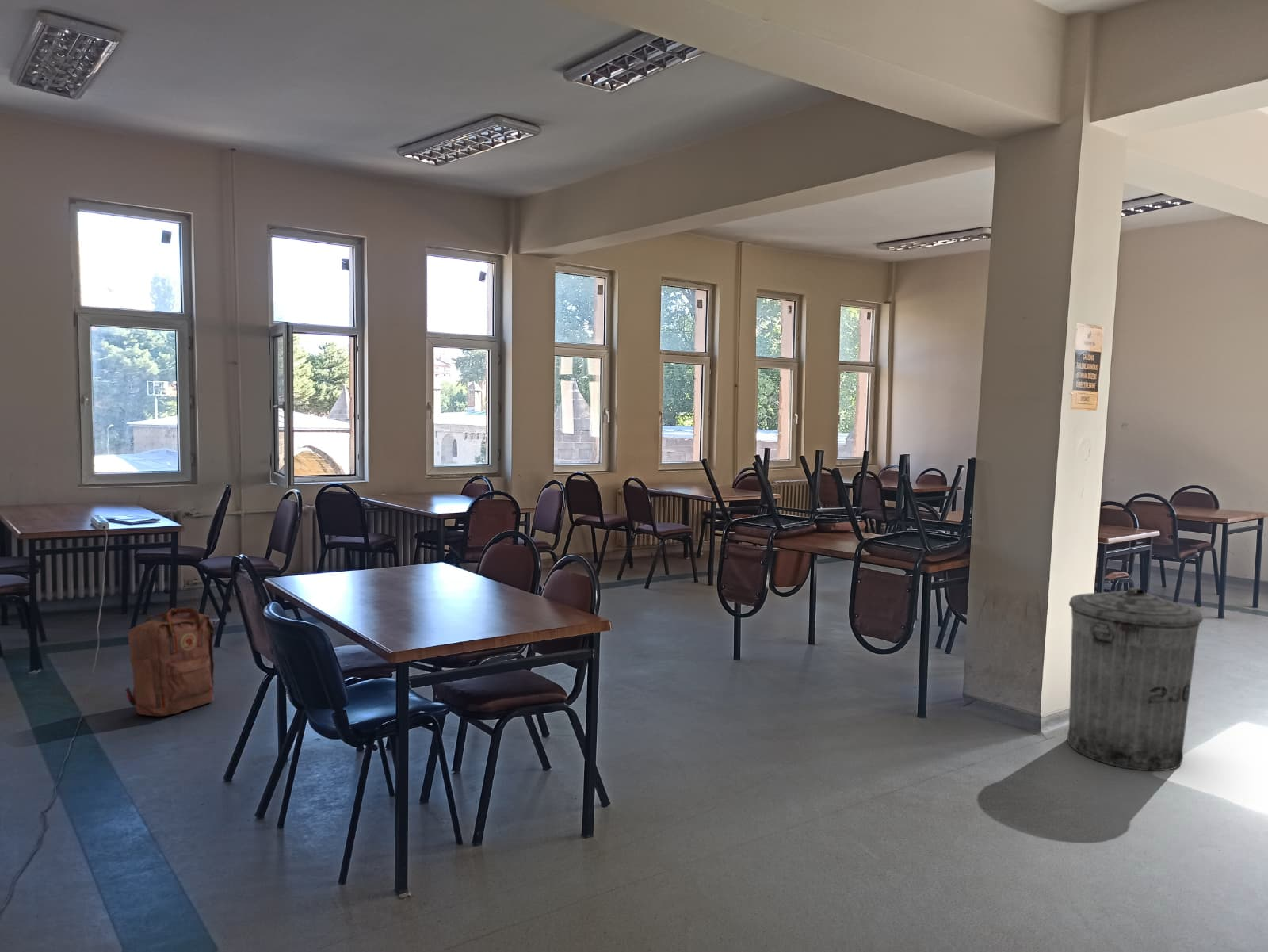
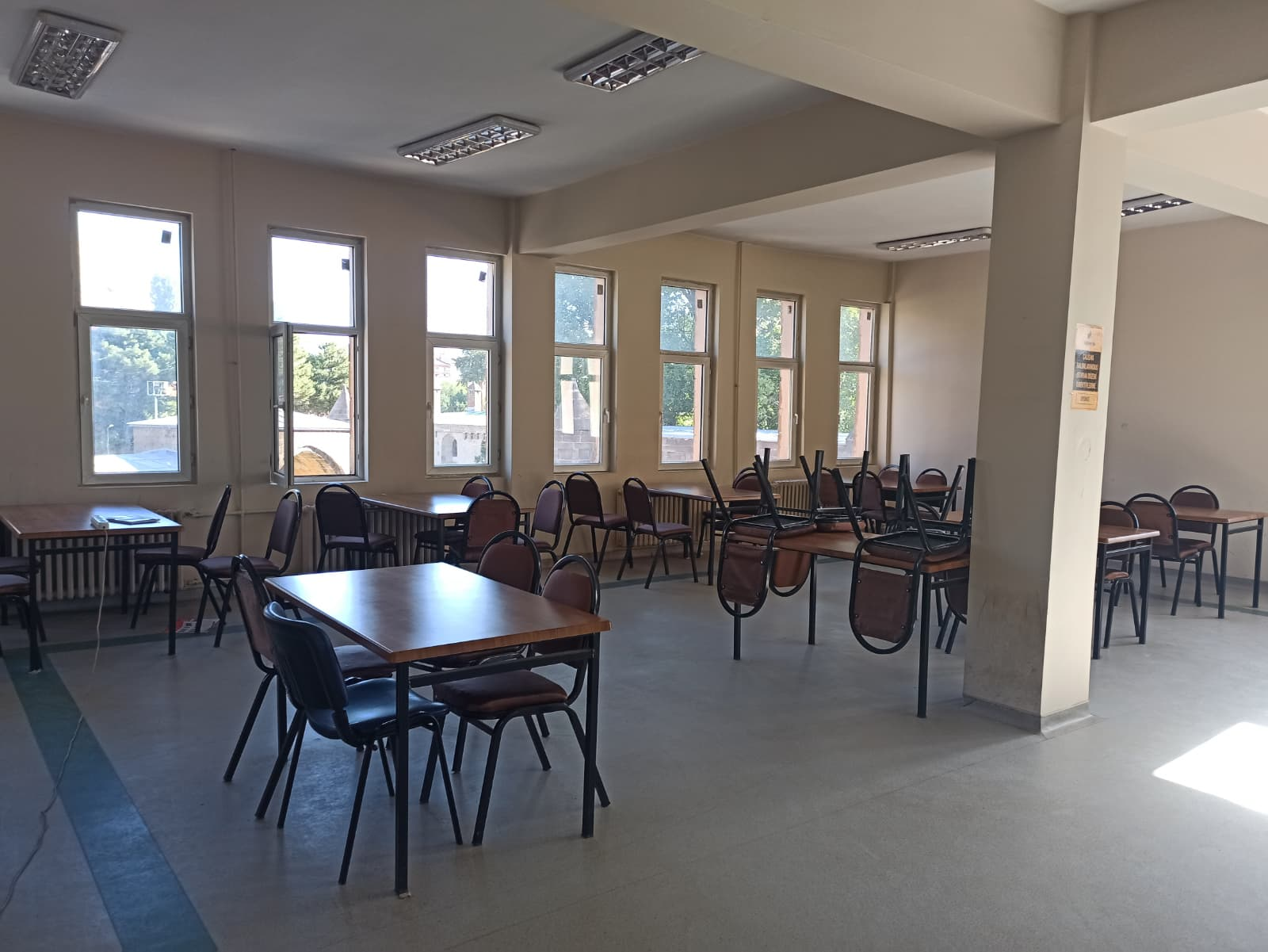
- backpack [124,606,216,717]
- trash can [1067,587,1204,772]
